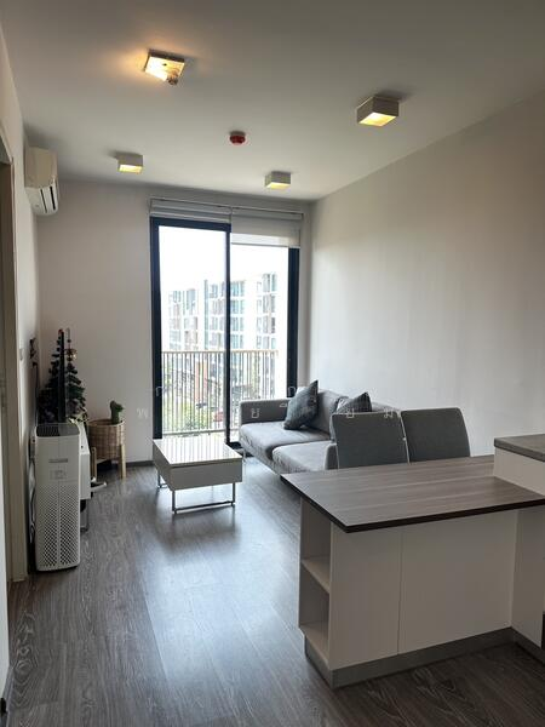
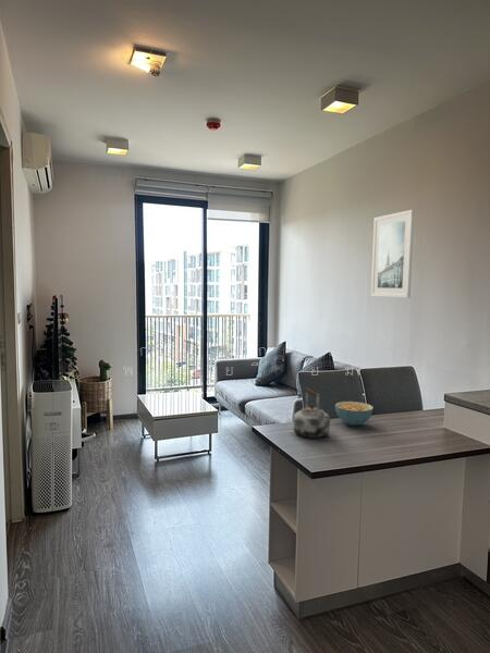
+ cereal bowl [334,401,375,427]
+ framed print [370,209,415,299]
+ kettle [292,386,331,439]
